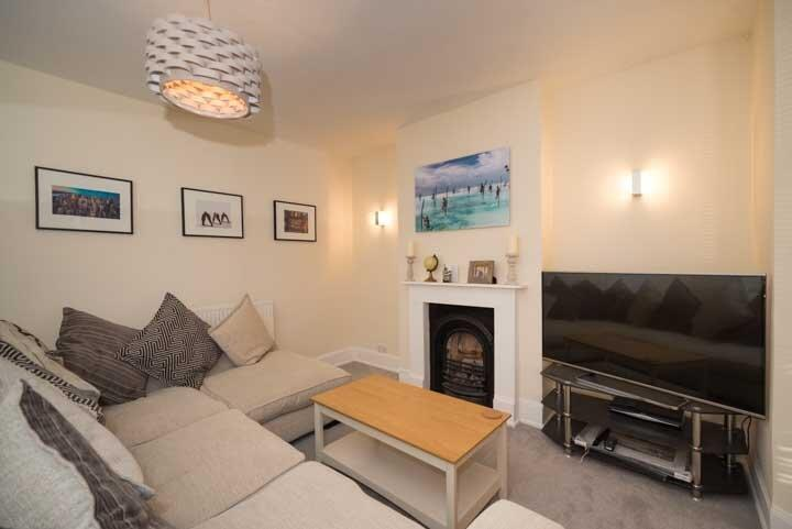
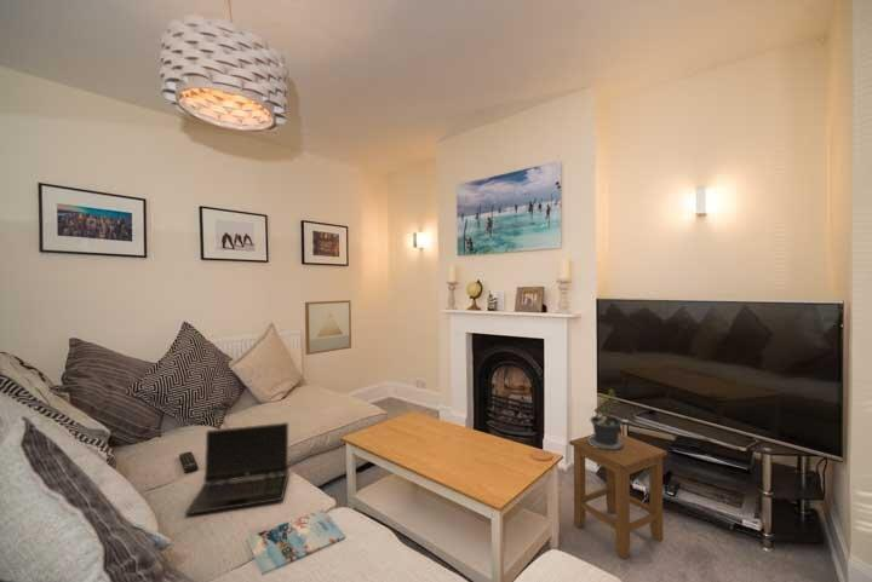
+ remote control [178,450,200,474]
+ magazine [246,508,346,576]
+ laptop computer [184,421,289,515]
+ potted plant [587,388,624,455]
+ wall art [304,299,352,356]
+ stool [568,432,669,560]
